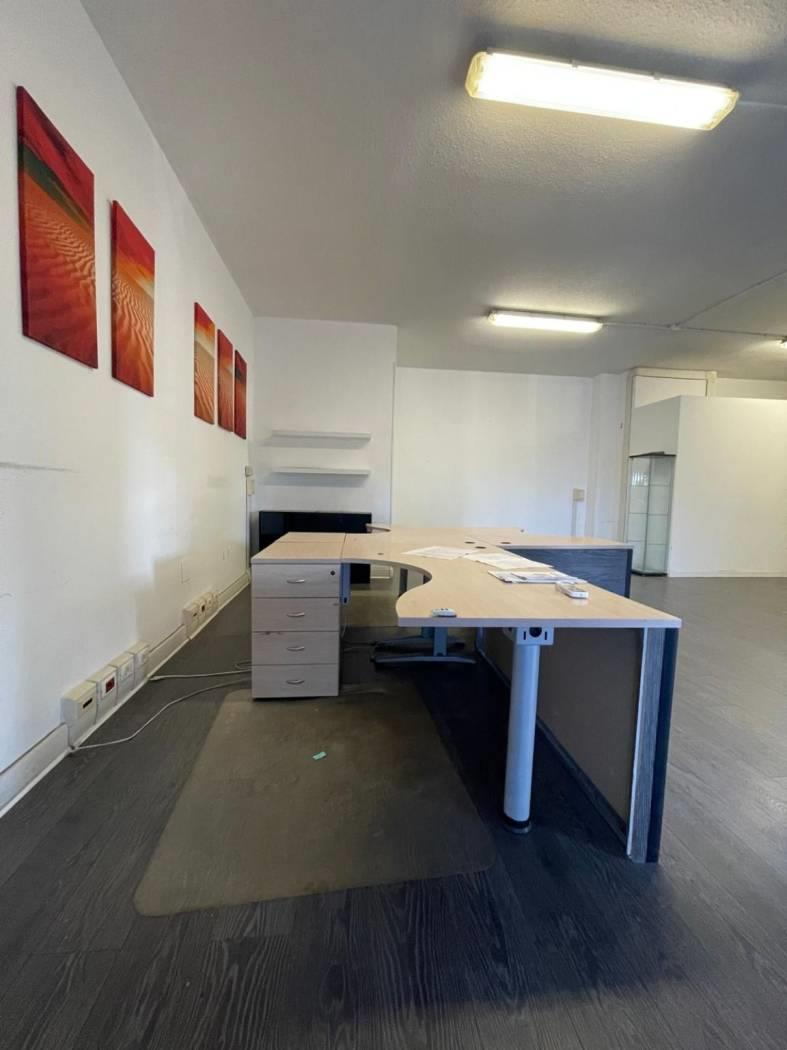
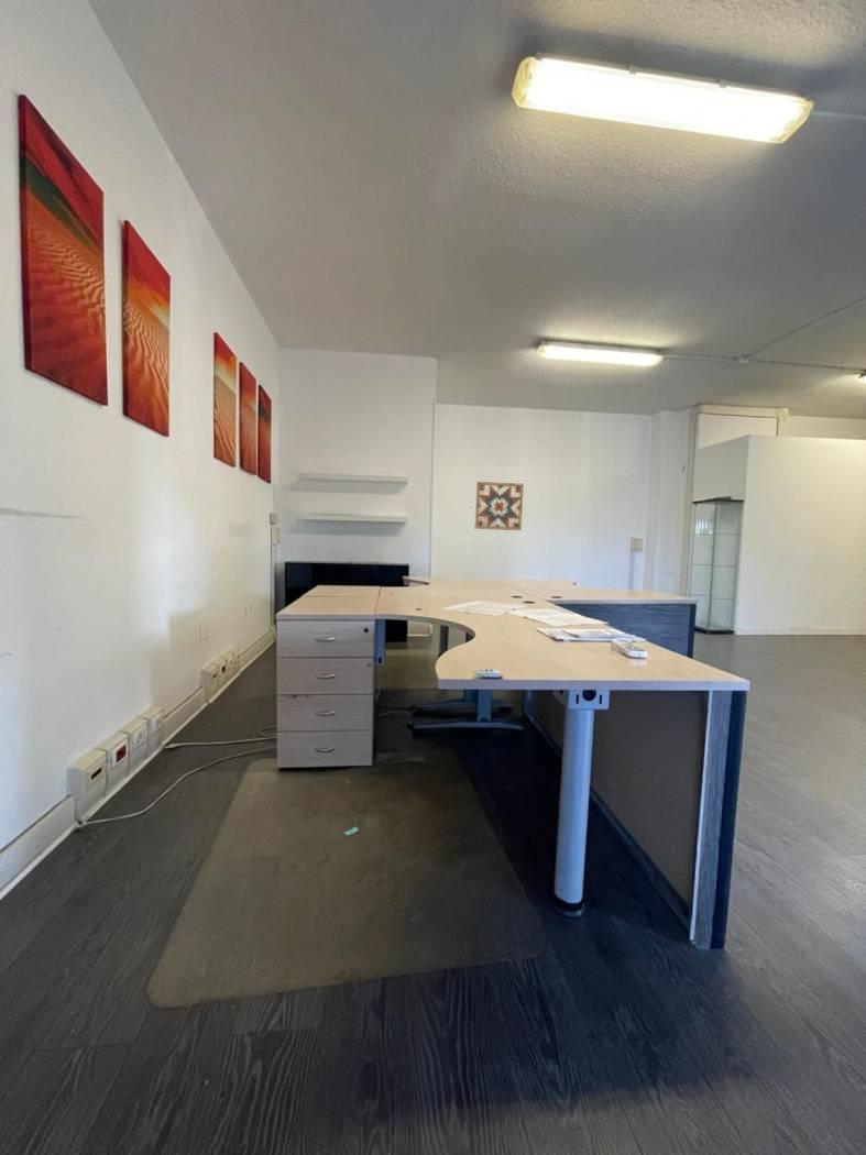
+ wall art [474,481,525,531]
